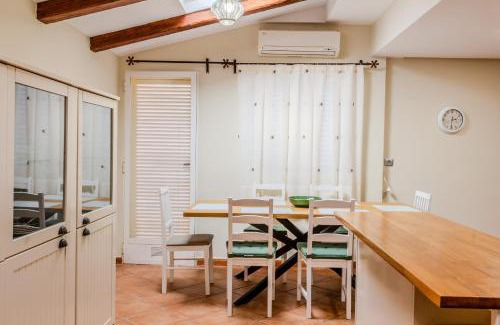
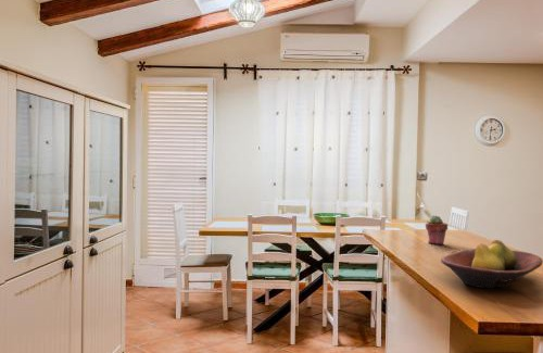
+ fruit bowl [440,239,543,289]
+ potted succulent [425,214,449,245]
